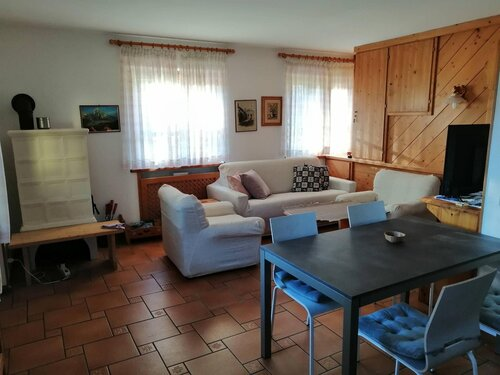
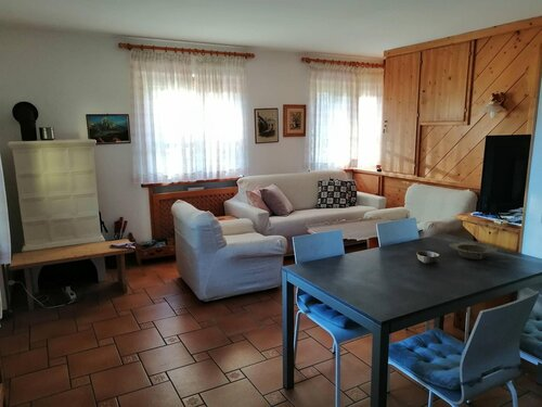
+ bowl [448,240,499,260]
